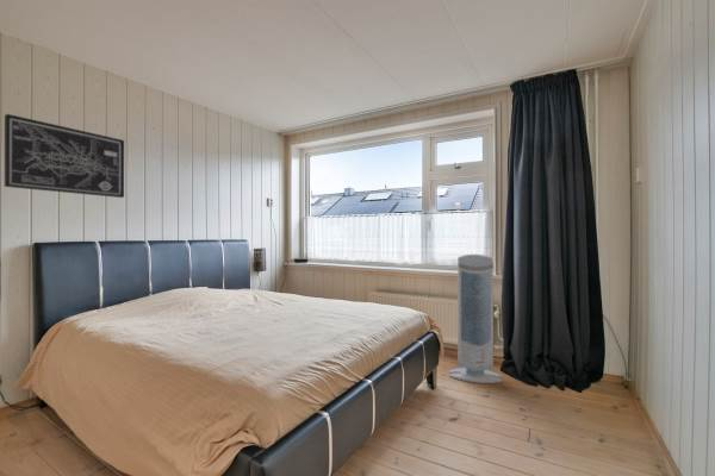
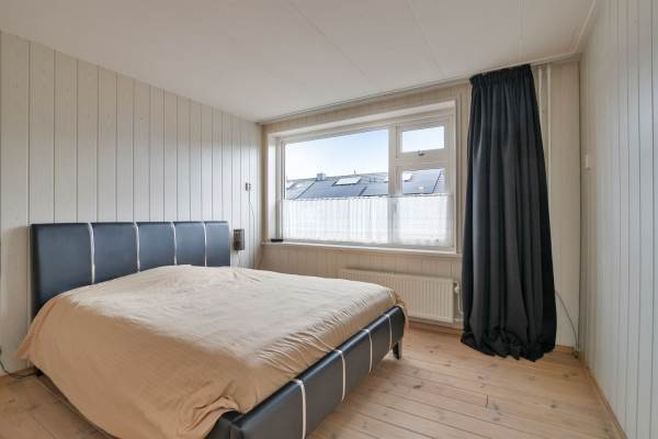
- air purifier [448,253,504,384]
- wall art [4,113,125,199]
